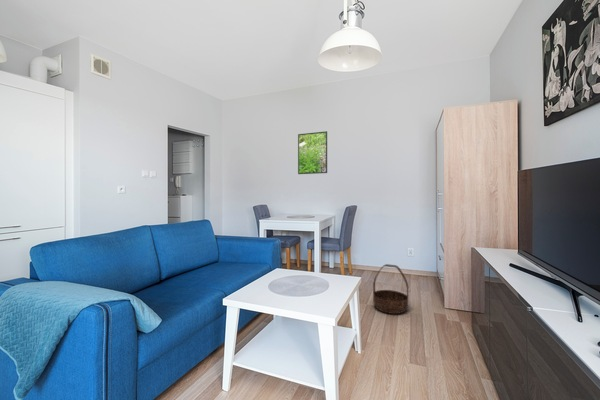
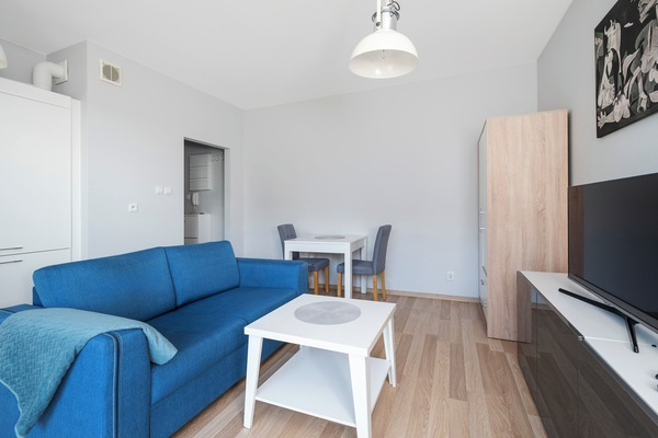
- basket [372,263,409,315]
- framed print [297,130,328,175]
